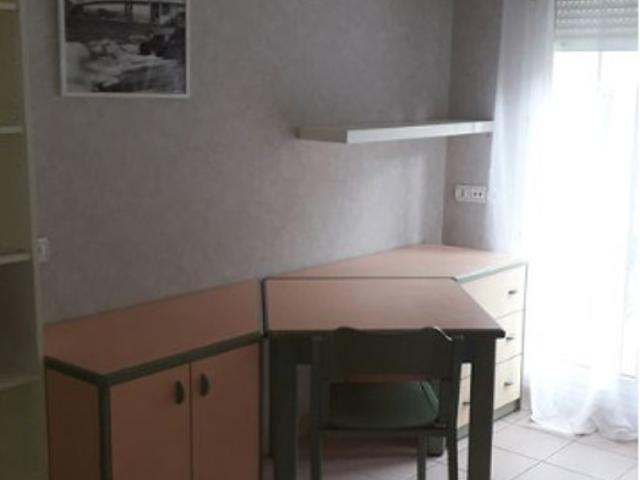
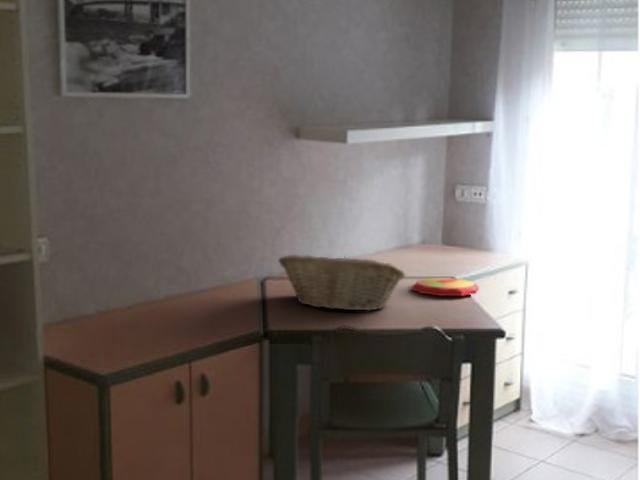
+ plate [411,277,480,297]
+ fruit basket [277,254,407,311]
